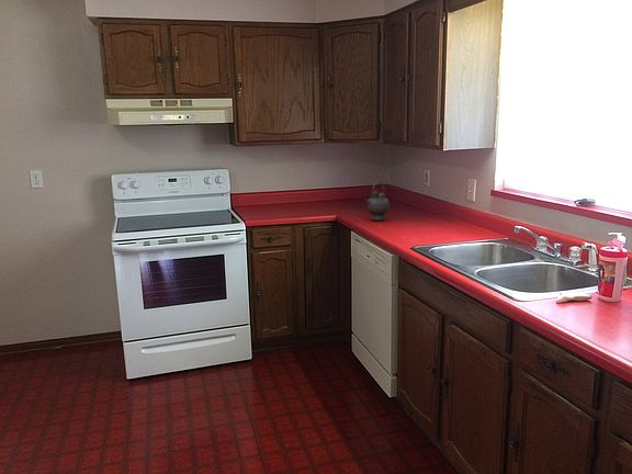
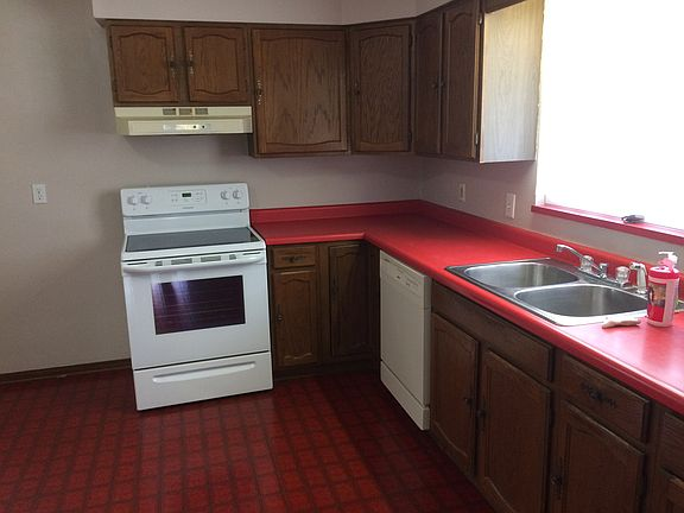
- teapot [363,181,391,222]
